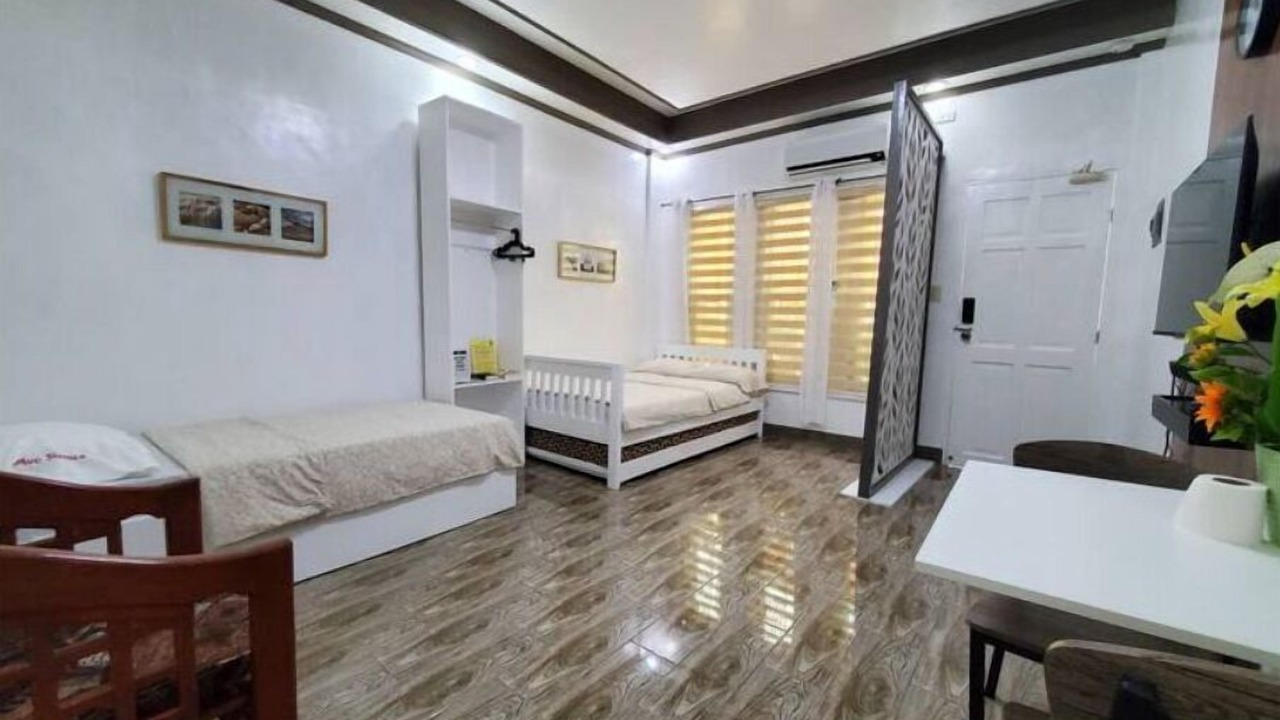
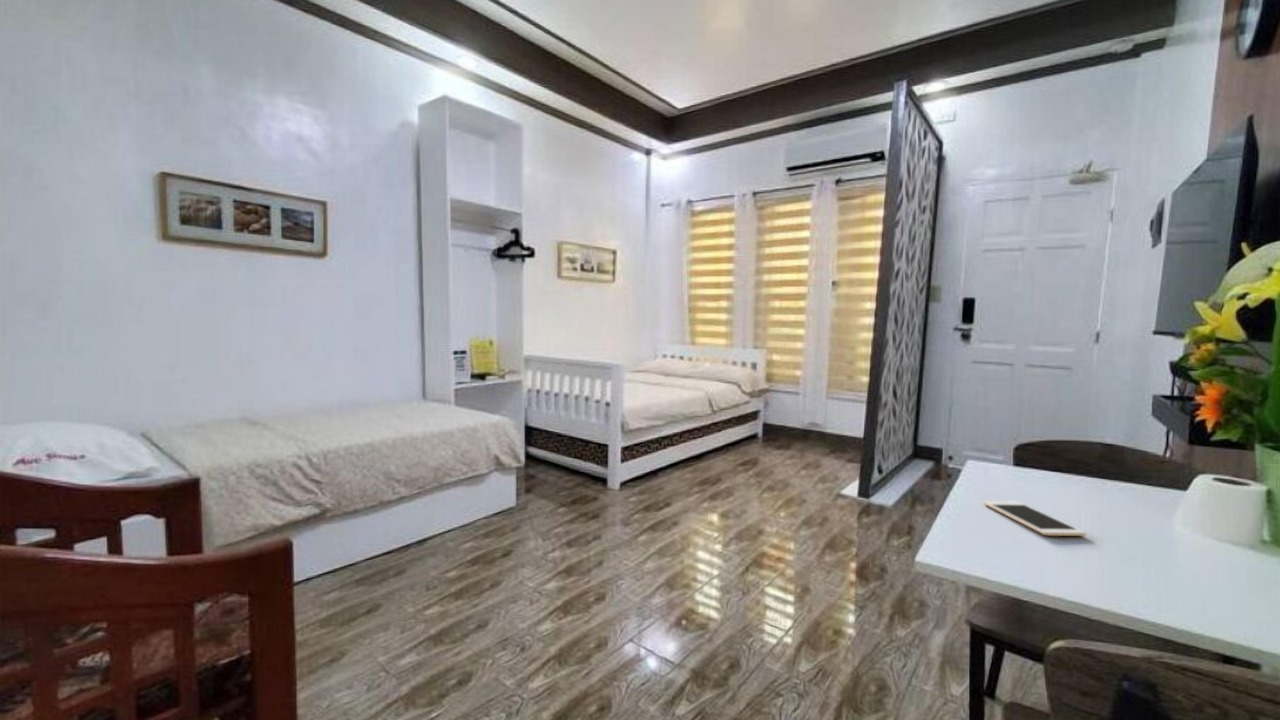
+ cell phone [982,500,1087,537]
